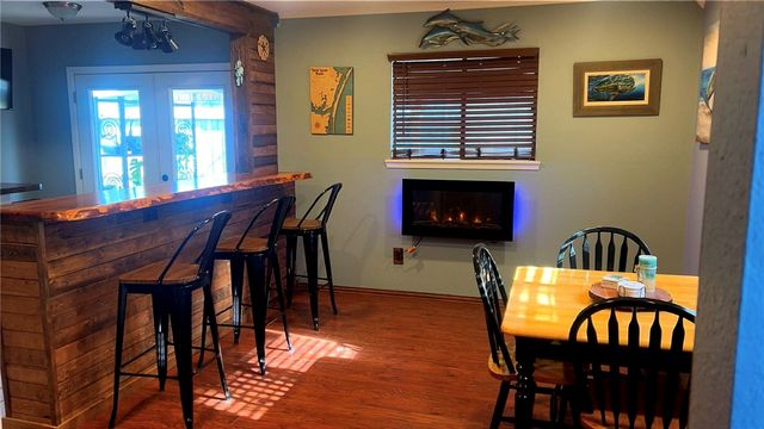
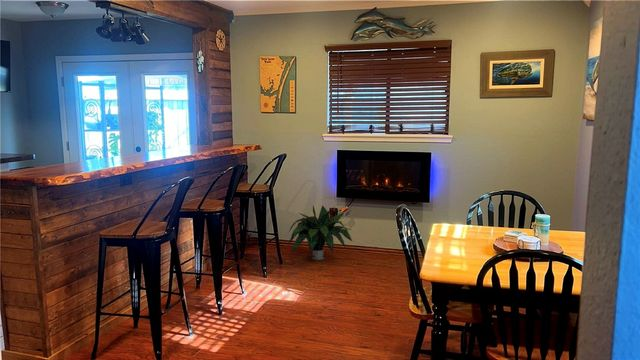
+ potted plant [287,204,353,261]
